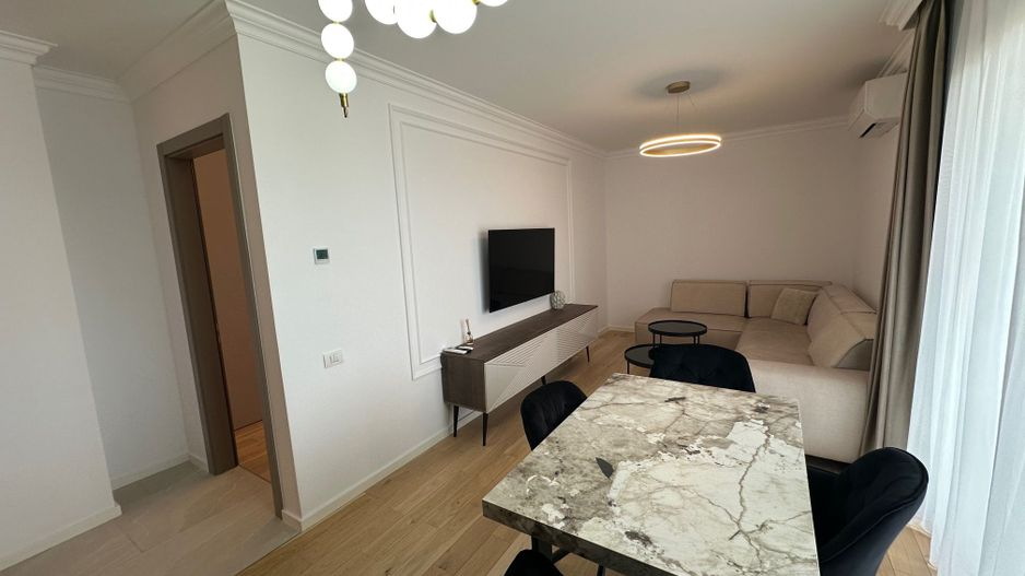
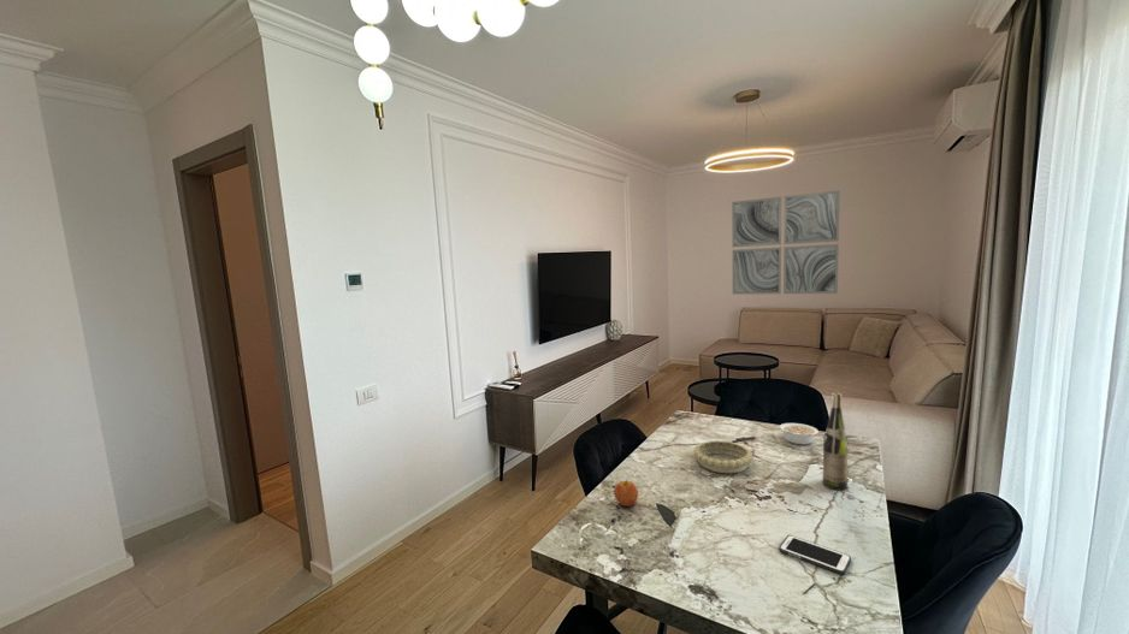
+ cell phone [778,534,852,575]
+ wine bottle [822,391,849,491]
+ wall art [731,189,841,296]
+ apple [613,479,639,508]
+ decorative bowl [692,439,755,474]
+ legume [779,422,820,445]
